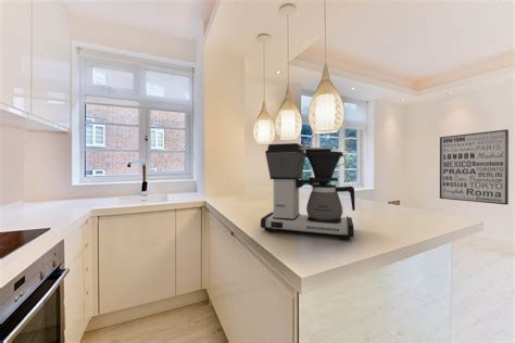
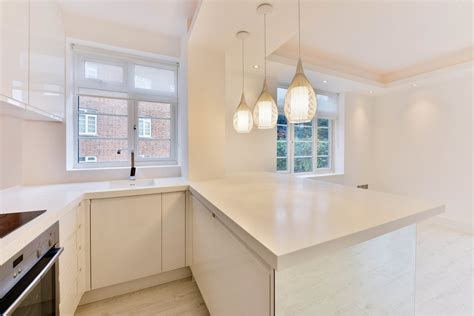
- coffee maker [260,142,356,241]
- wall art [439,128,510,206]
